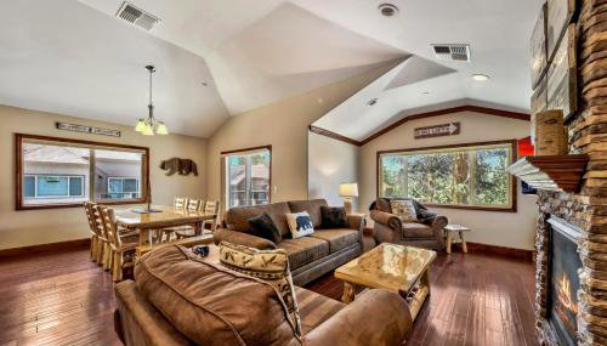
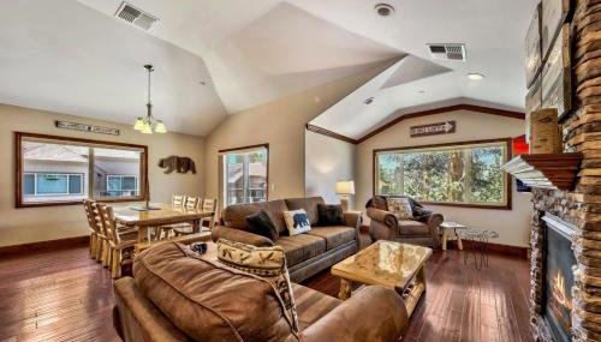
+ side table [454,226,500,271]
